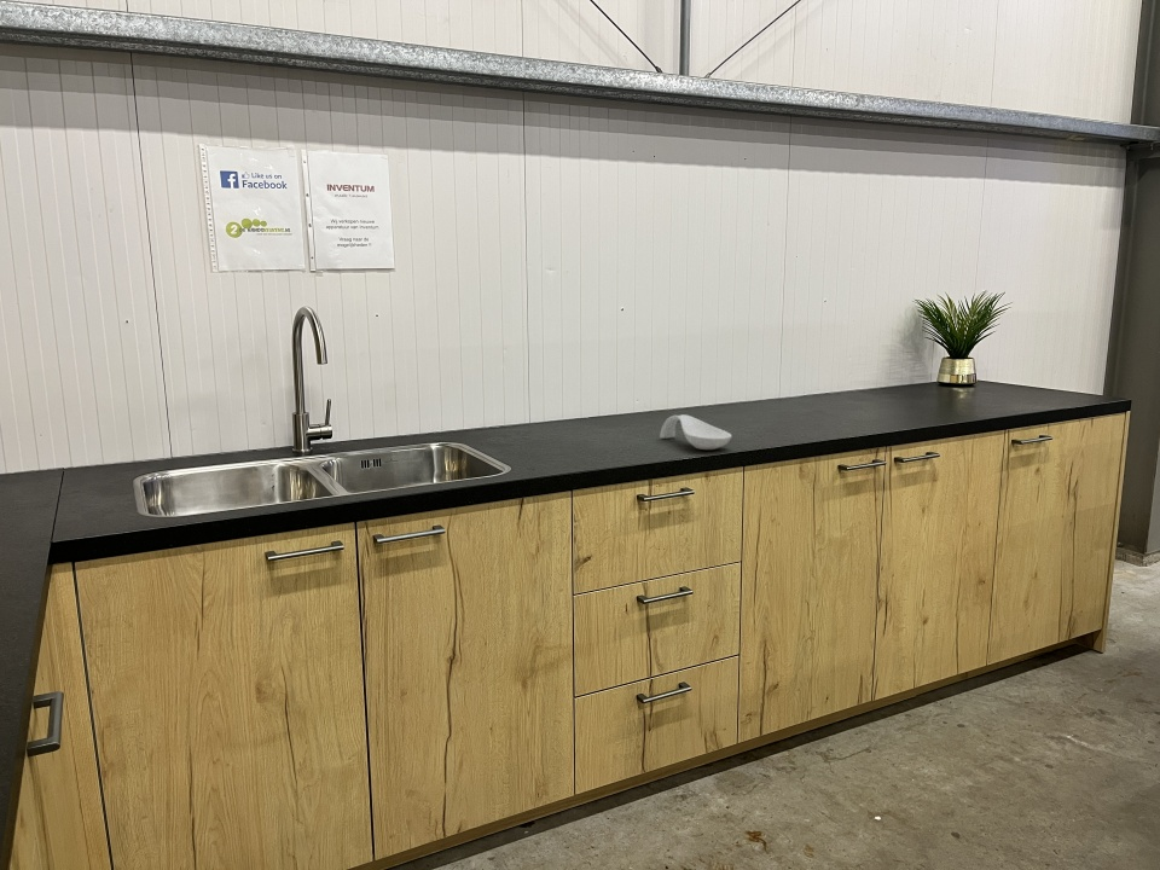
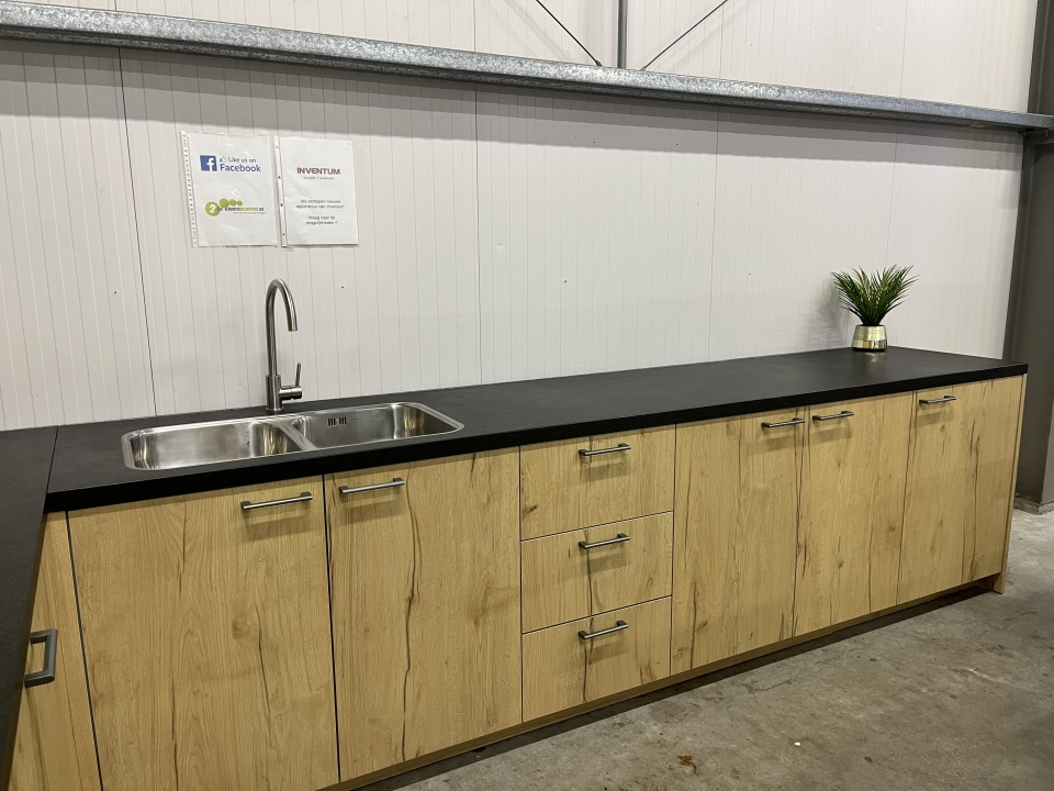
- spoon rest [659,413,732,451]
